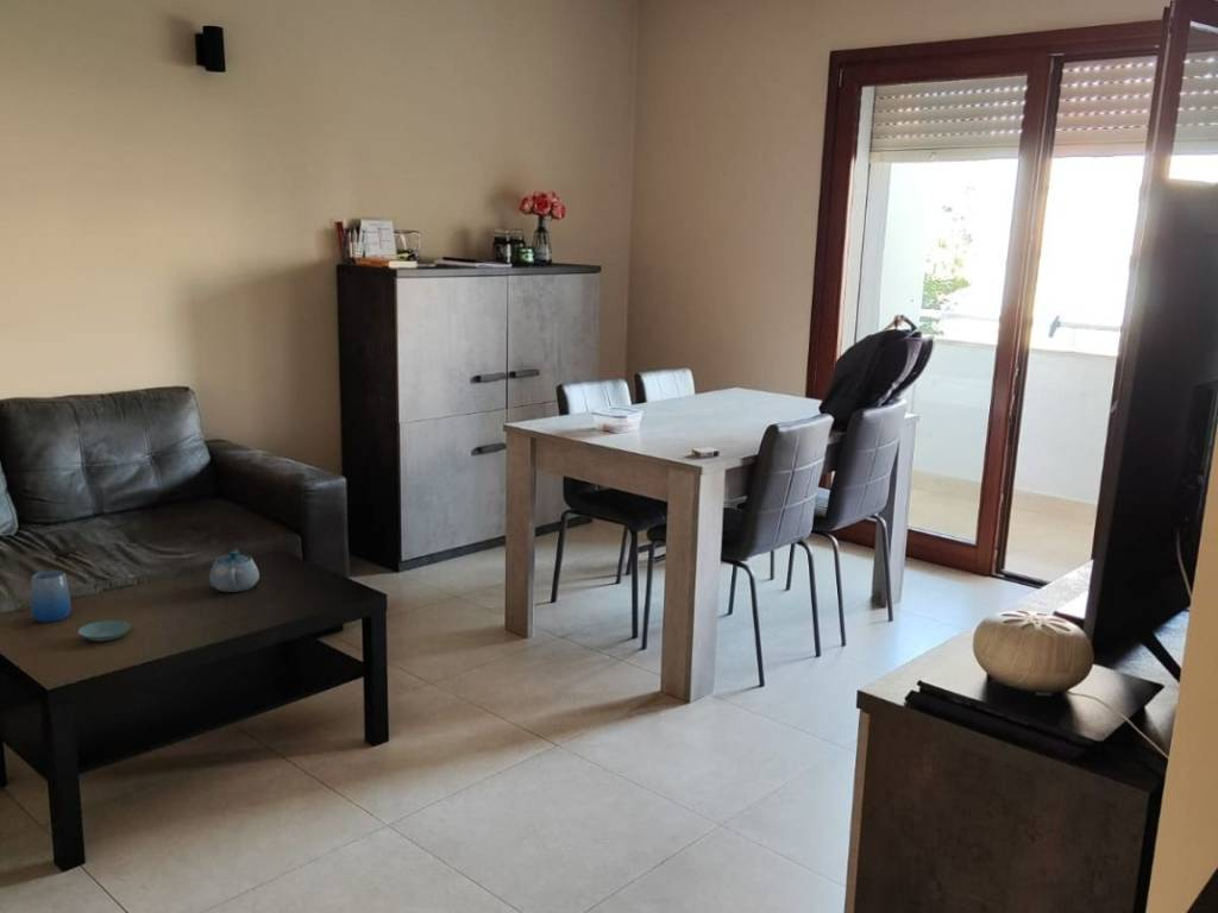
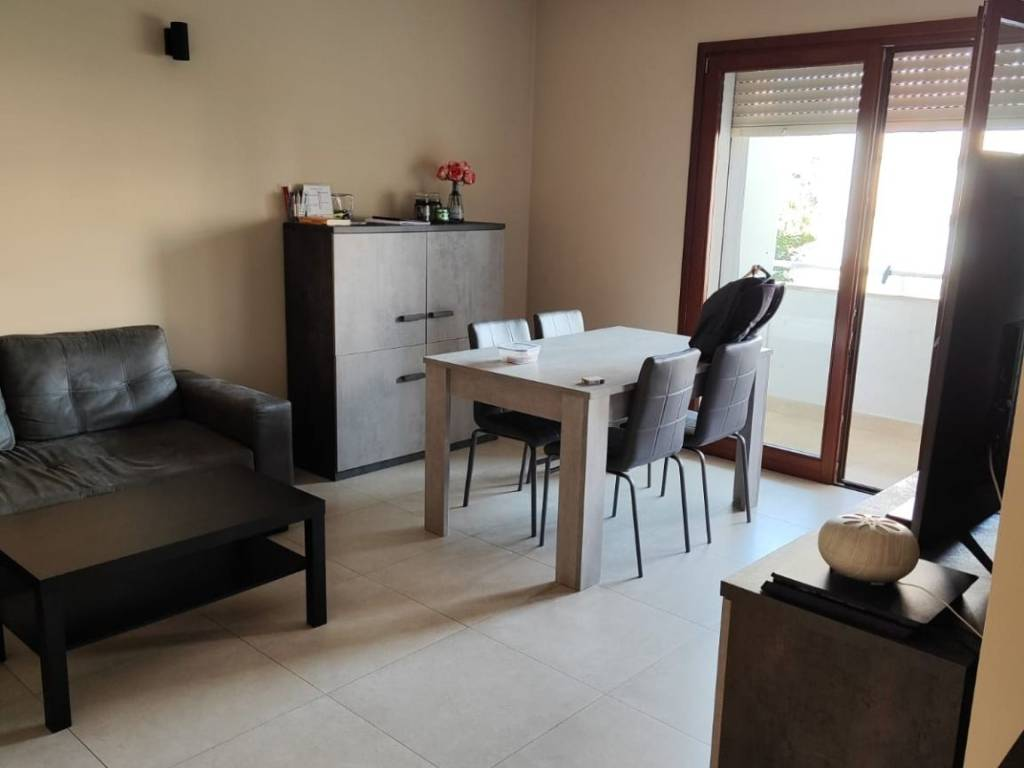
- saucer [77,619,132,643]
- chinaware [208,547,260,593]
- cup [30,569,73,624]
